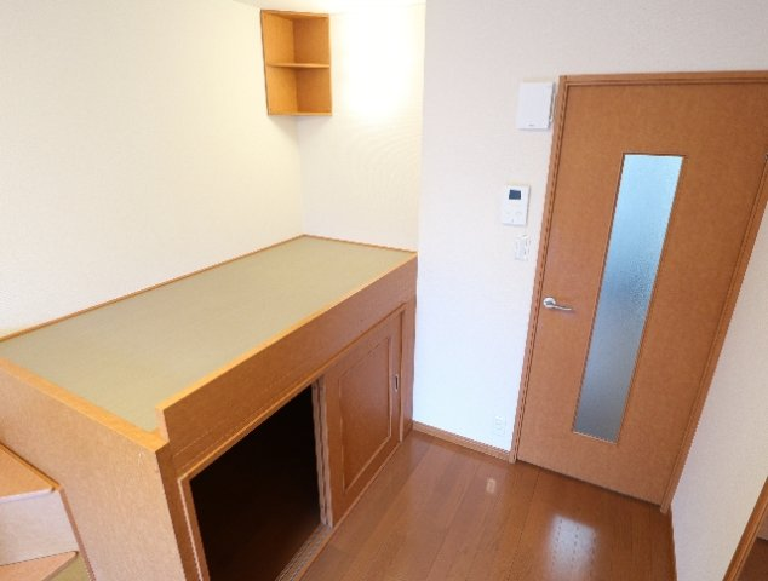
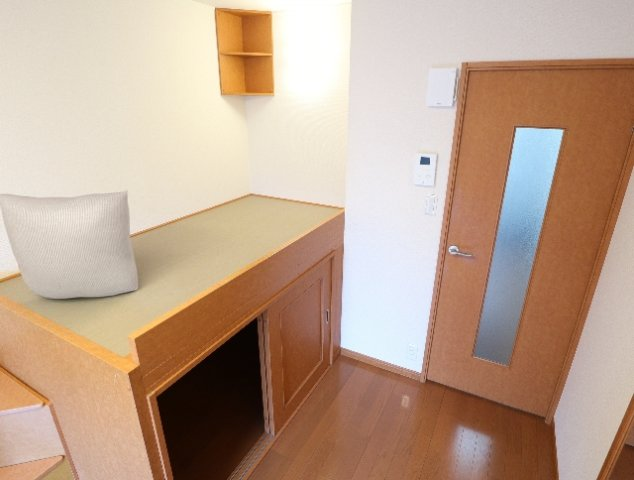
+ pillow [0,189,139,300]
